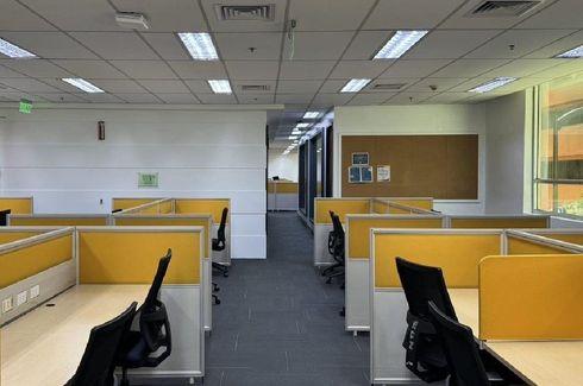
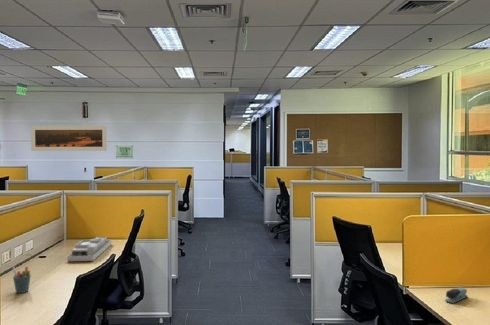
+ stapler [444,287,469,305]
+ desk organizer [66,236,113,262]
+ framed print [30,125,108,152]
+ pen holder [11,266,32,294]
